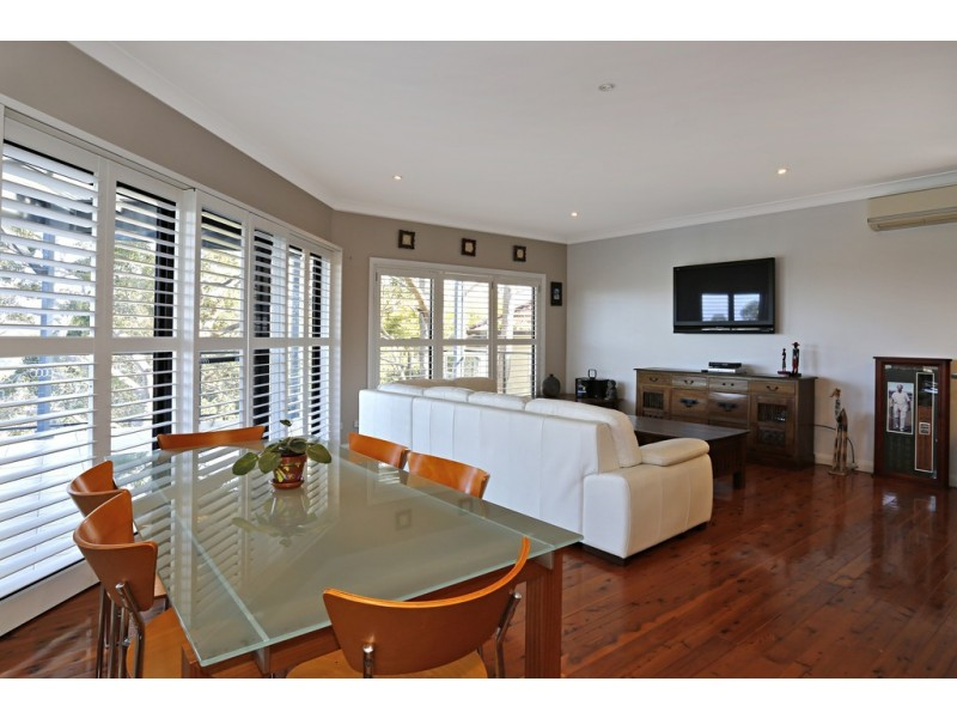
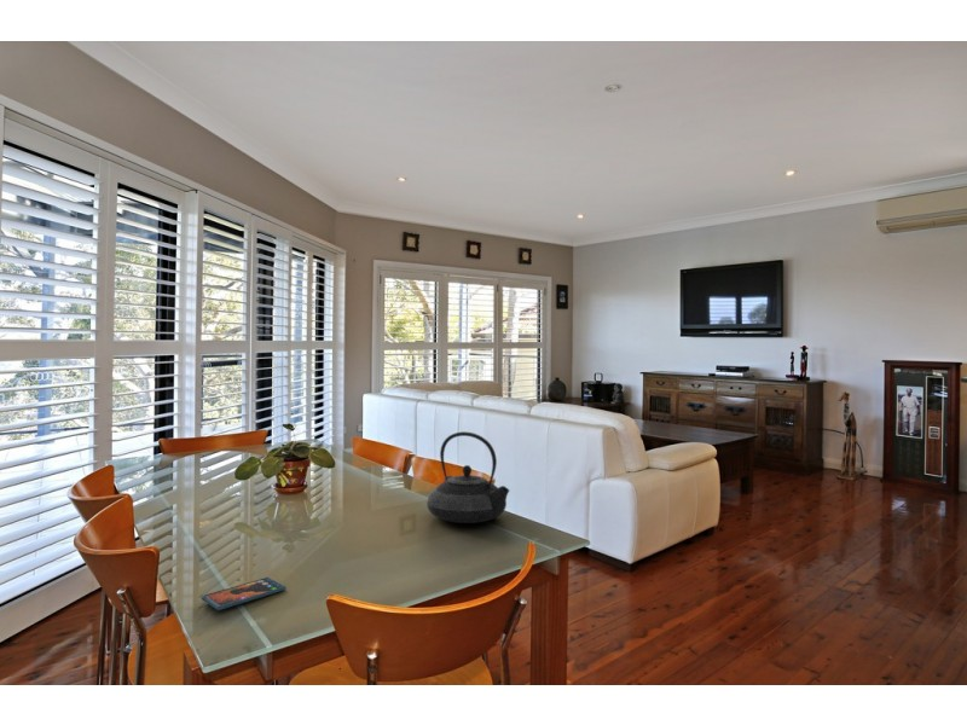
+ smartphone [201,576,288,611]
+ teapot [425,430,510,524]
